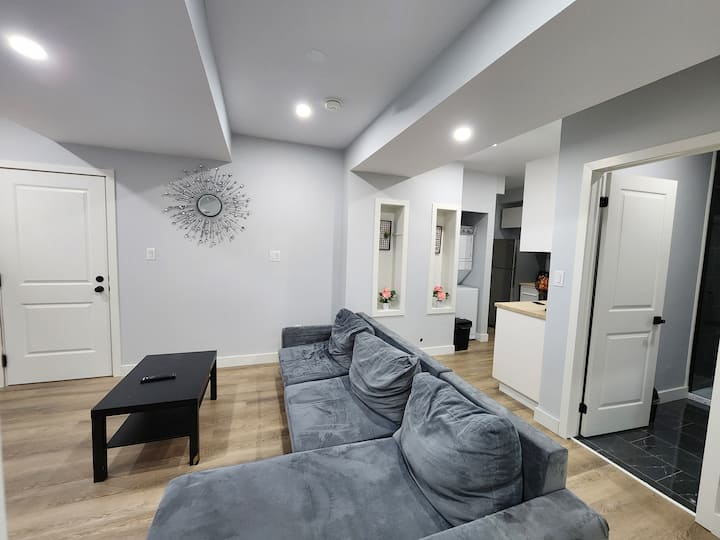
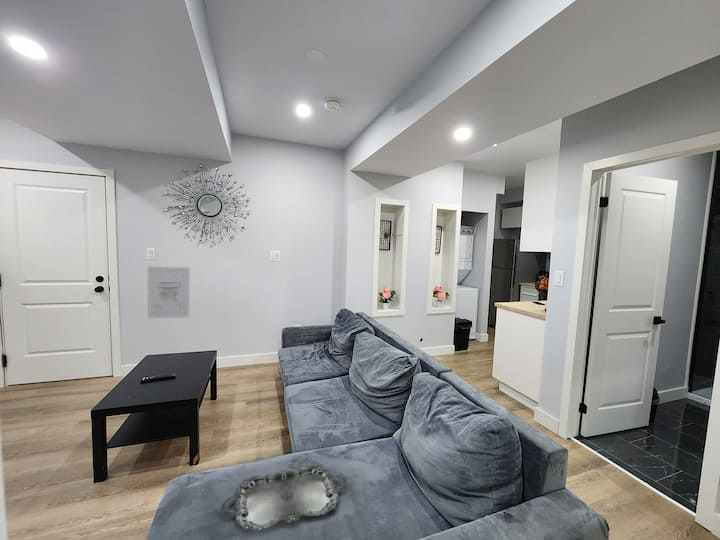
+ wall art [147,266,191,319]
+ serving tray [221,464,347,532]
